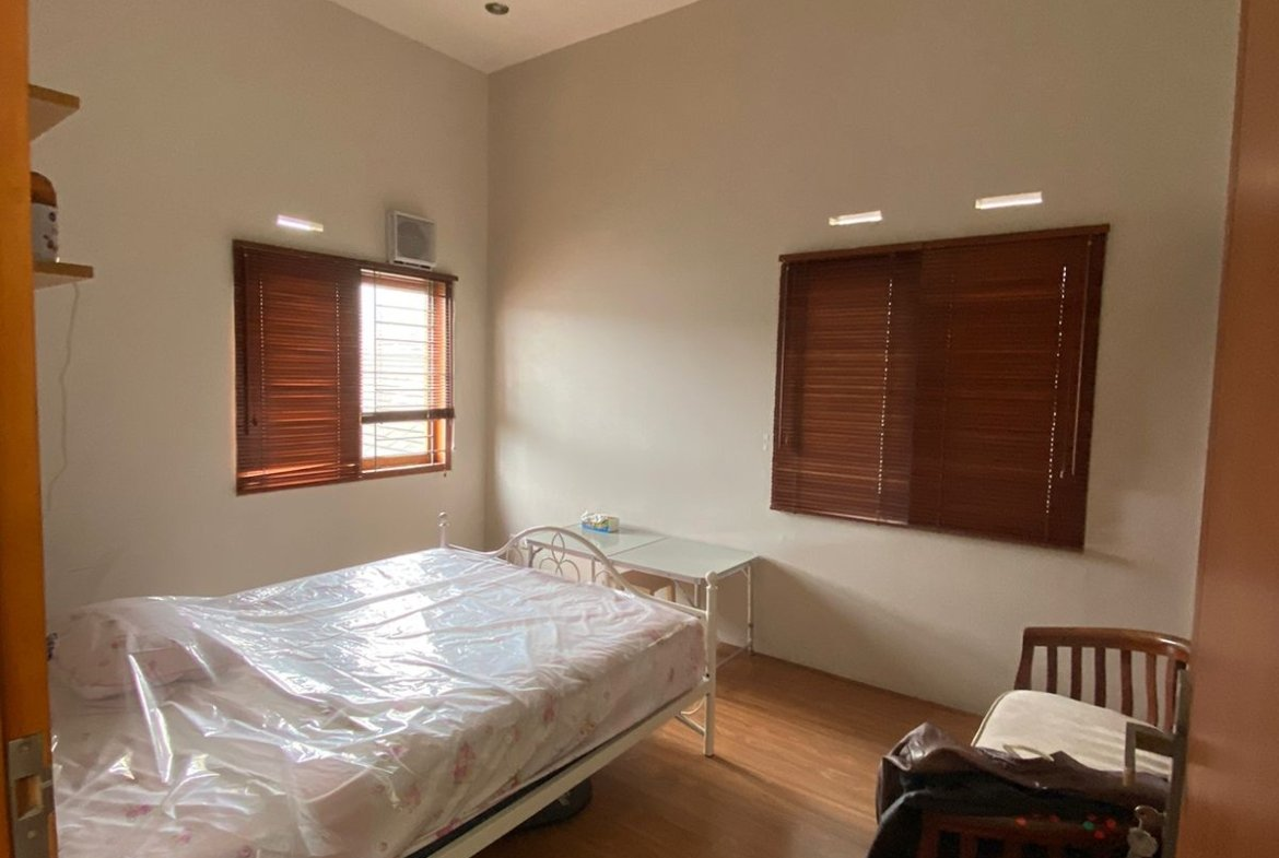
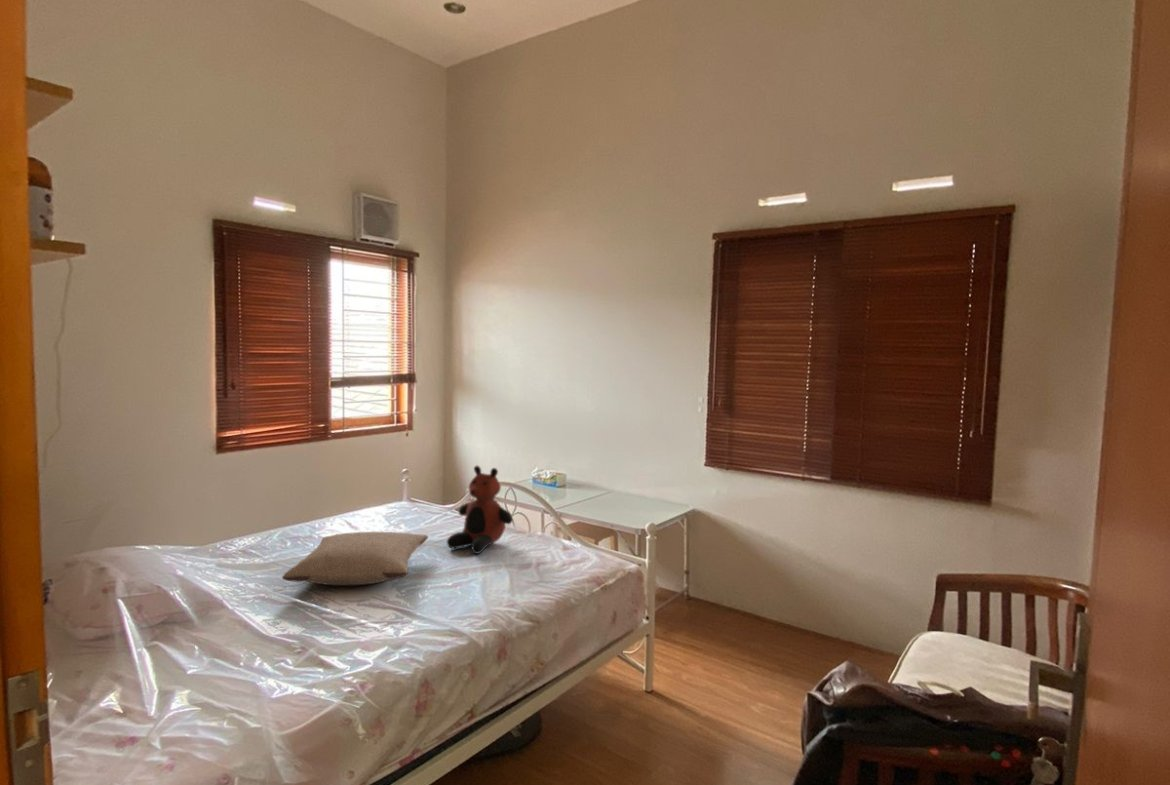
+ pillow [282,531,429,586]
+ teddy bear [446,465,514,555]
